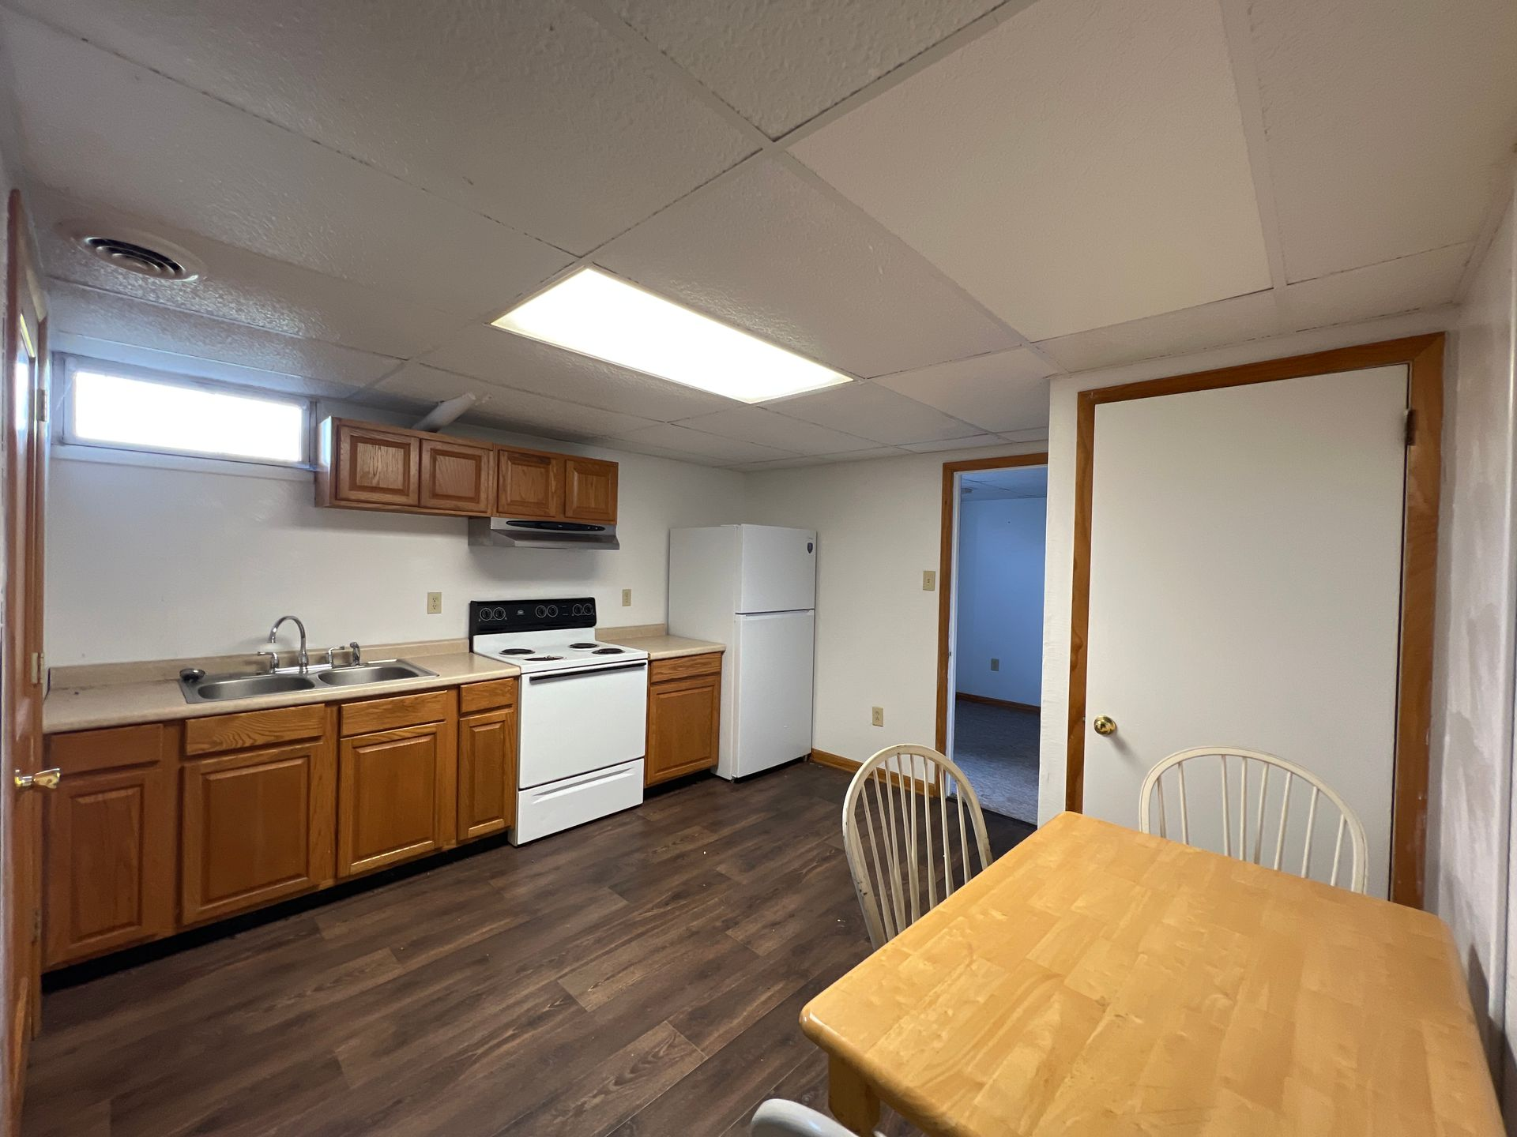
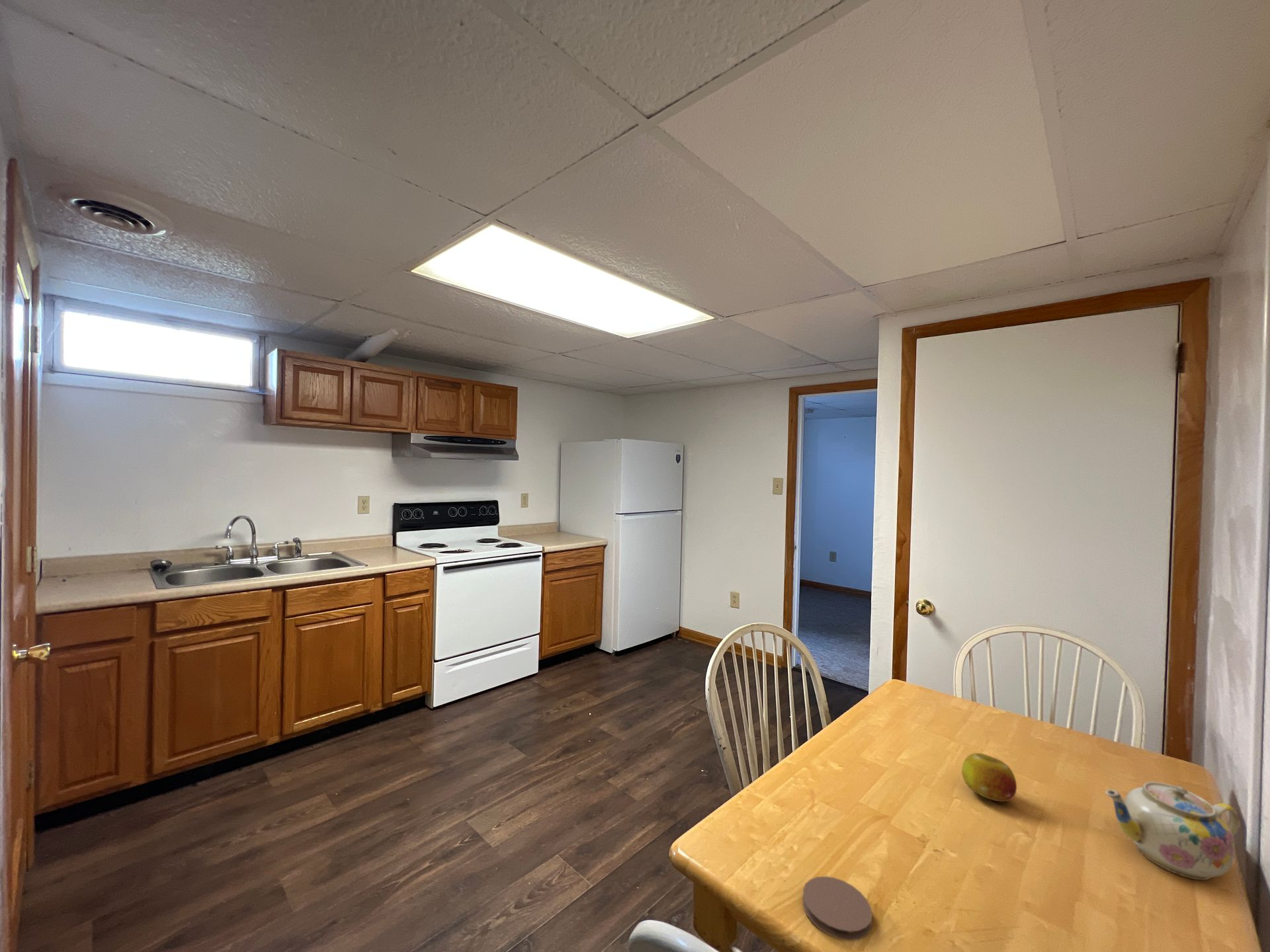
+ teapot [1105,781,1241,881]
+ coaster [802,875,873,941]
+ fruit [961,752,1017,803]
